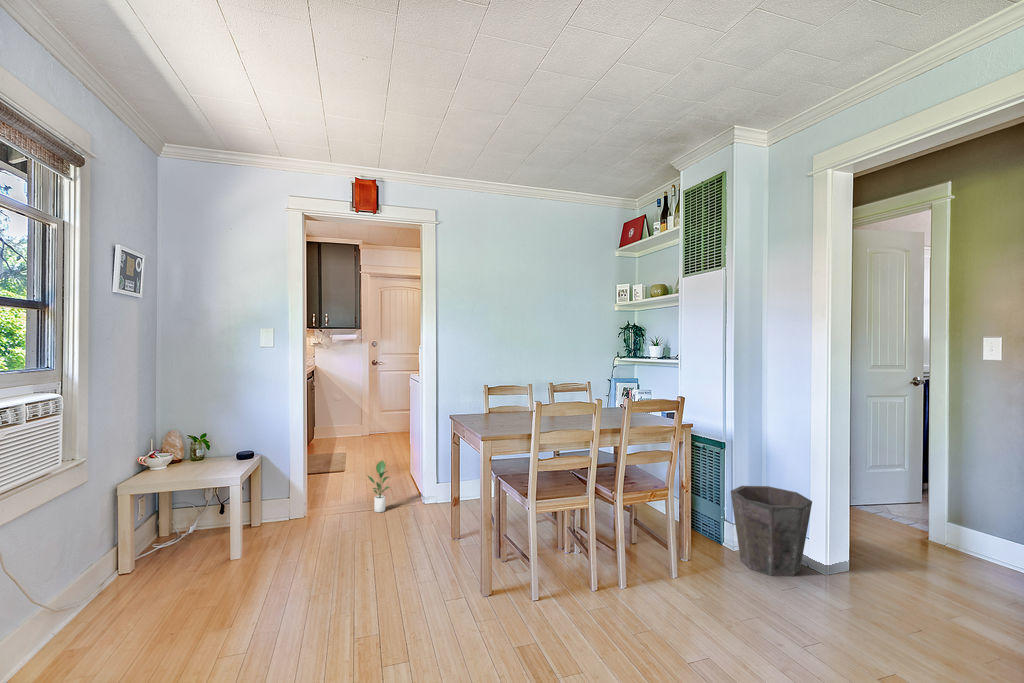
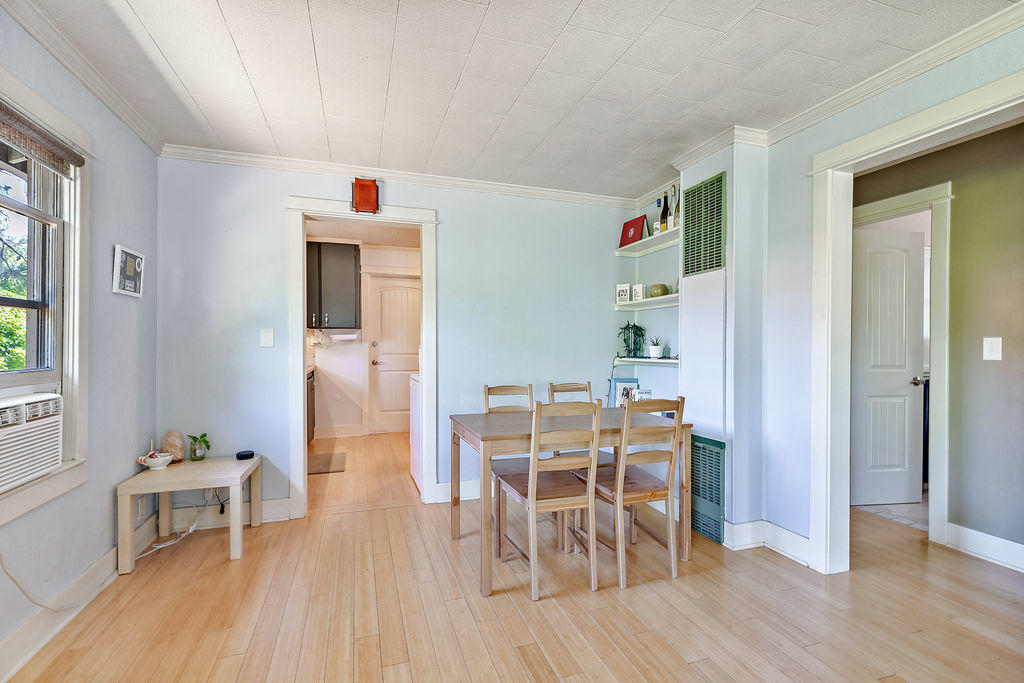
- potted plant [366,459,391,513]
- waste bin [730,485,813,577]
